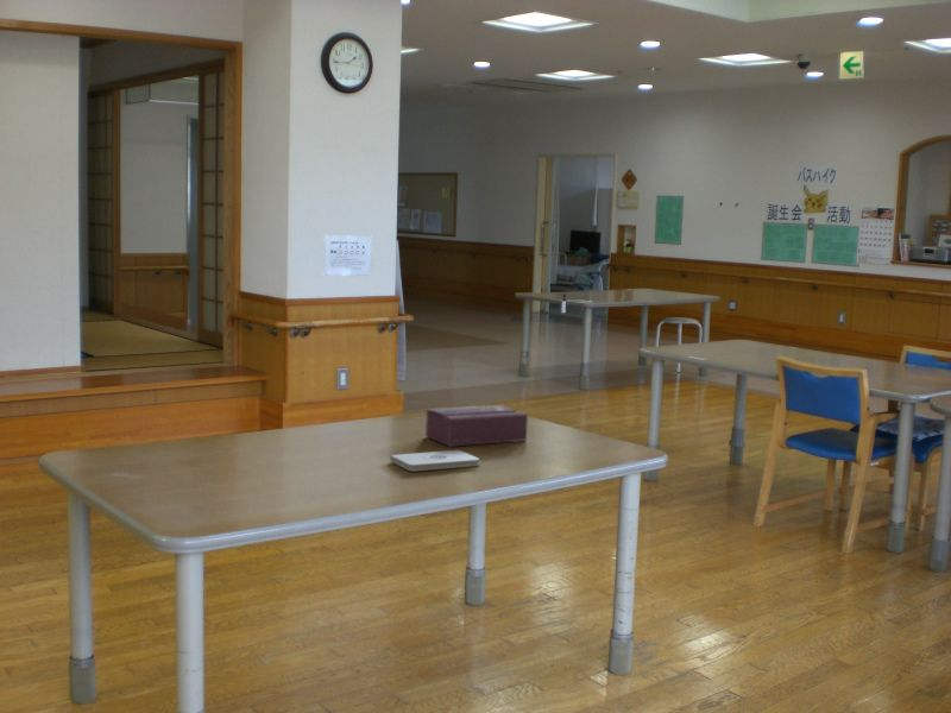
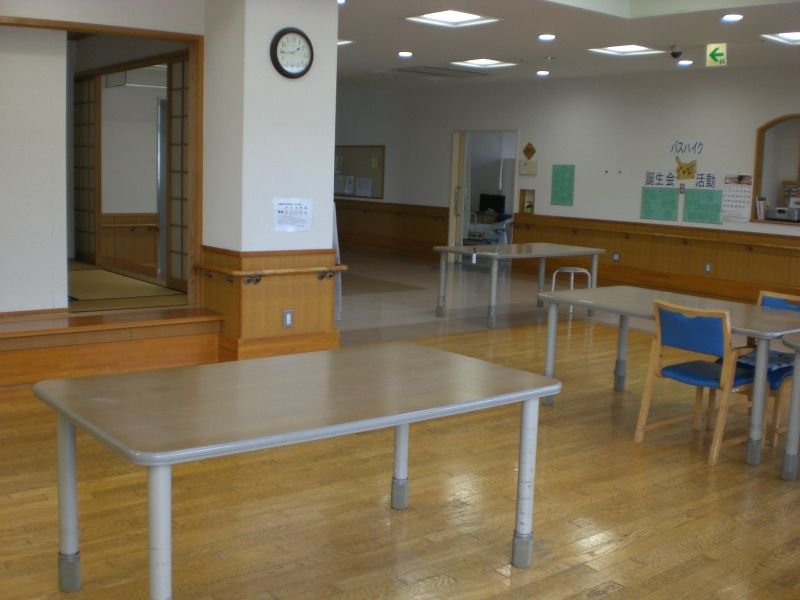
- tissue box [424,404,529,447]
- notepad [389,449,480,472]
